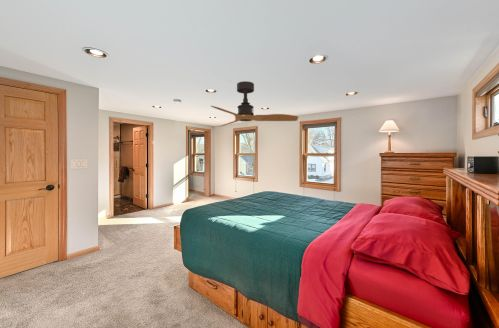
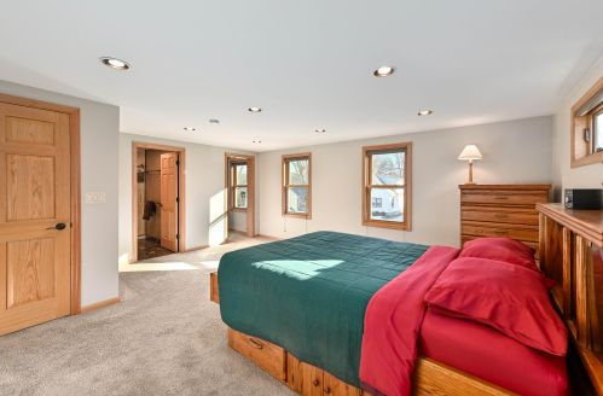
- ceiling fan [210,80,299,127]
